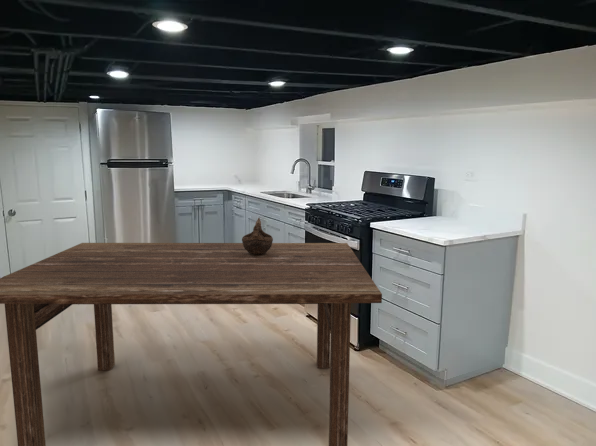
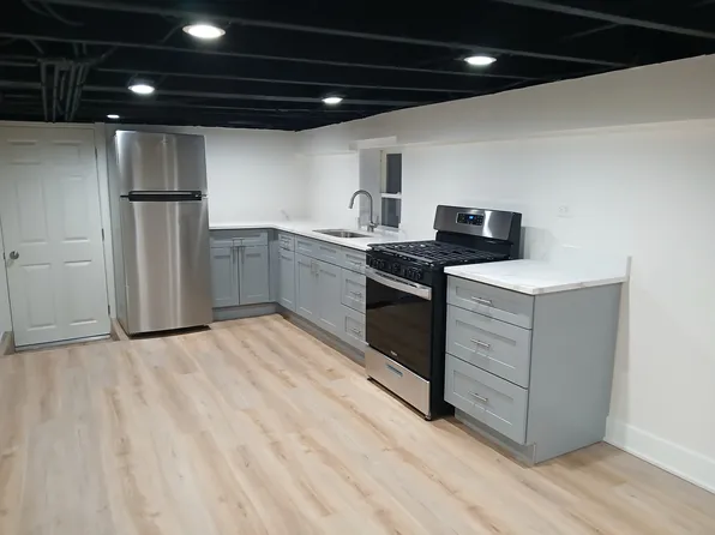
- decorative bowl [241,217,274,254]
- dining table [0,242,383,446]
